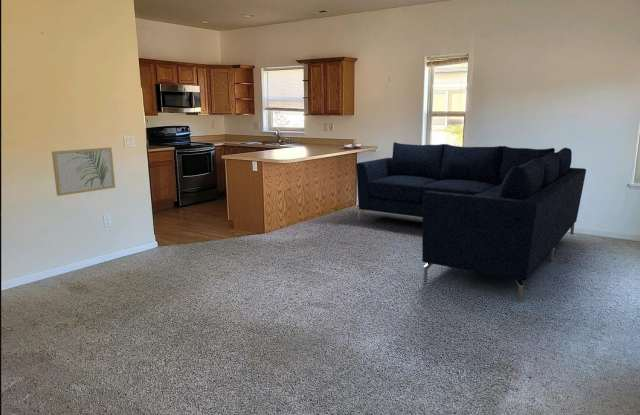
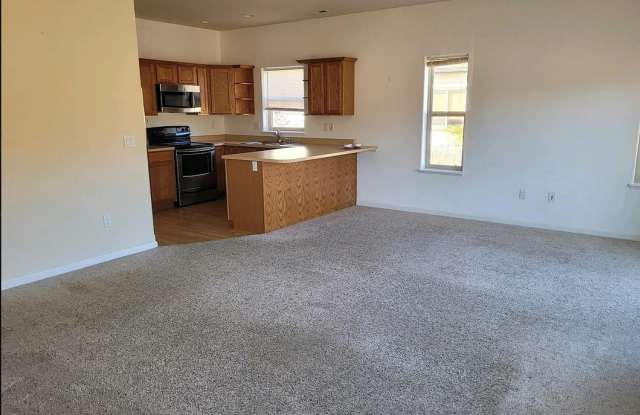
- sofa [355,141,587,302]
- wall art [51,147,116,197]
